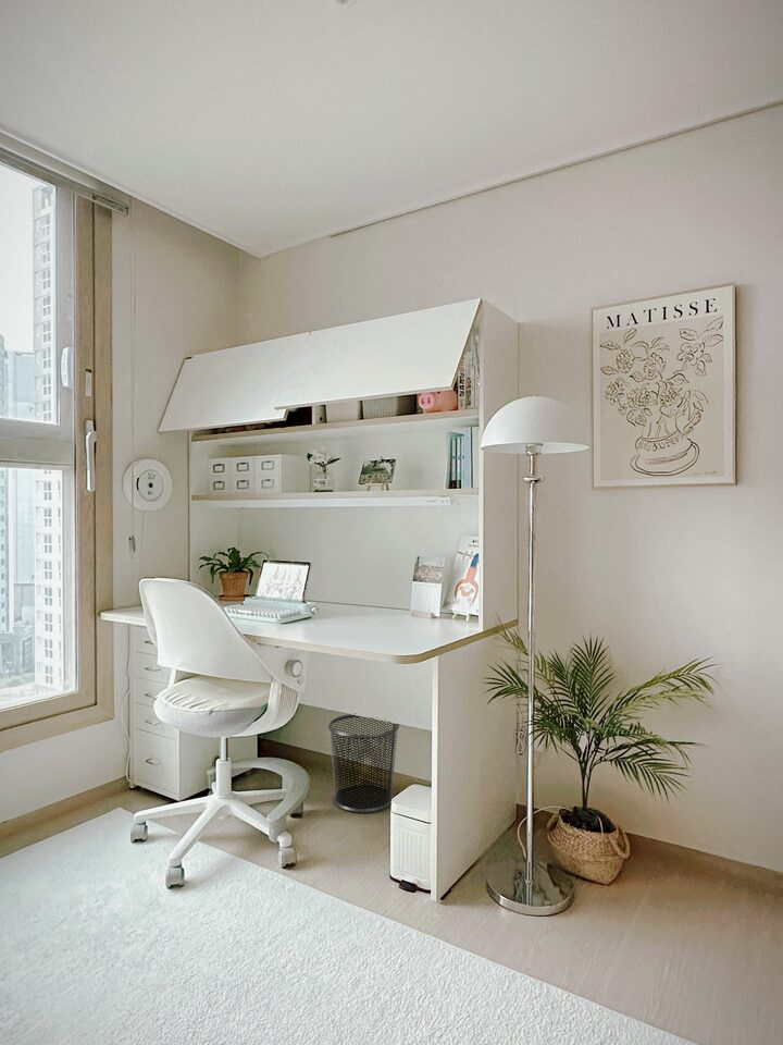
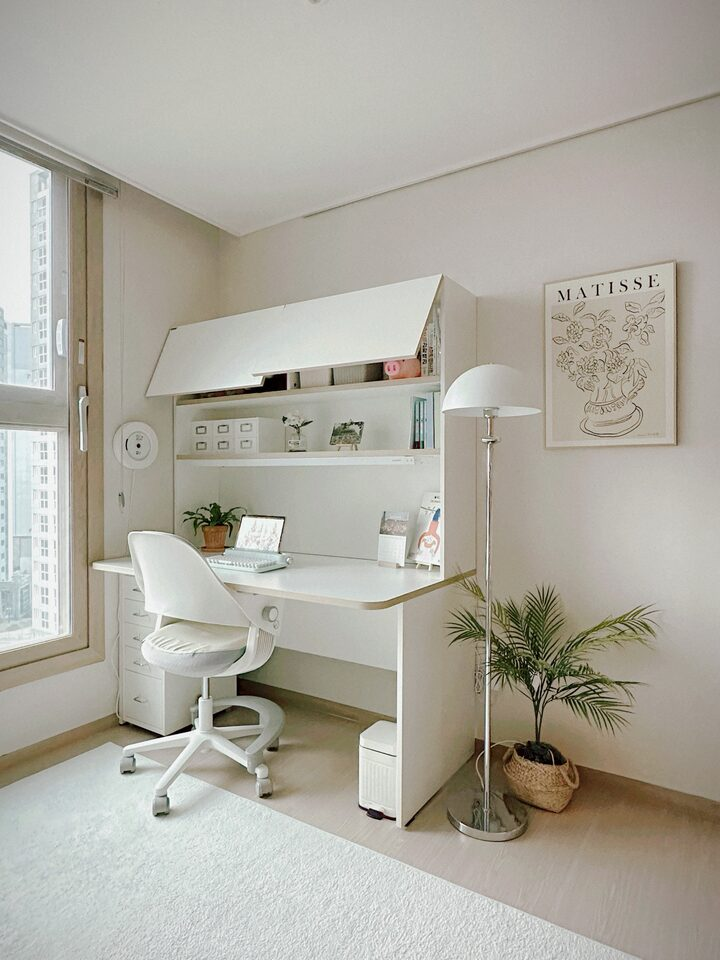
- waste bin [327,713,400,814]
